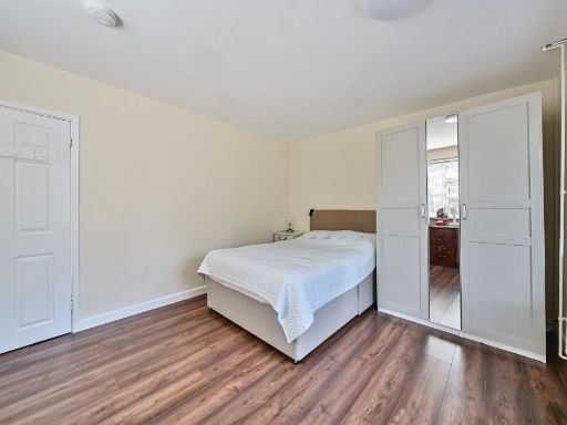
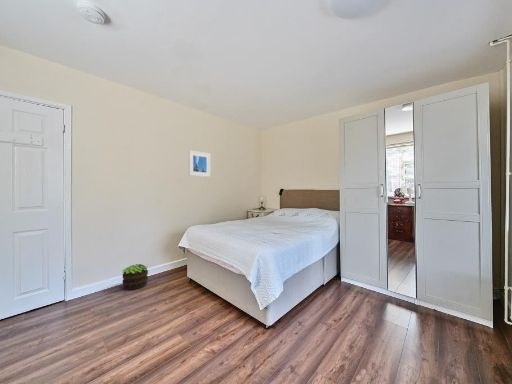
+ potted plant [121,263,149,291]
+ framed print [188,149,211,178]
